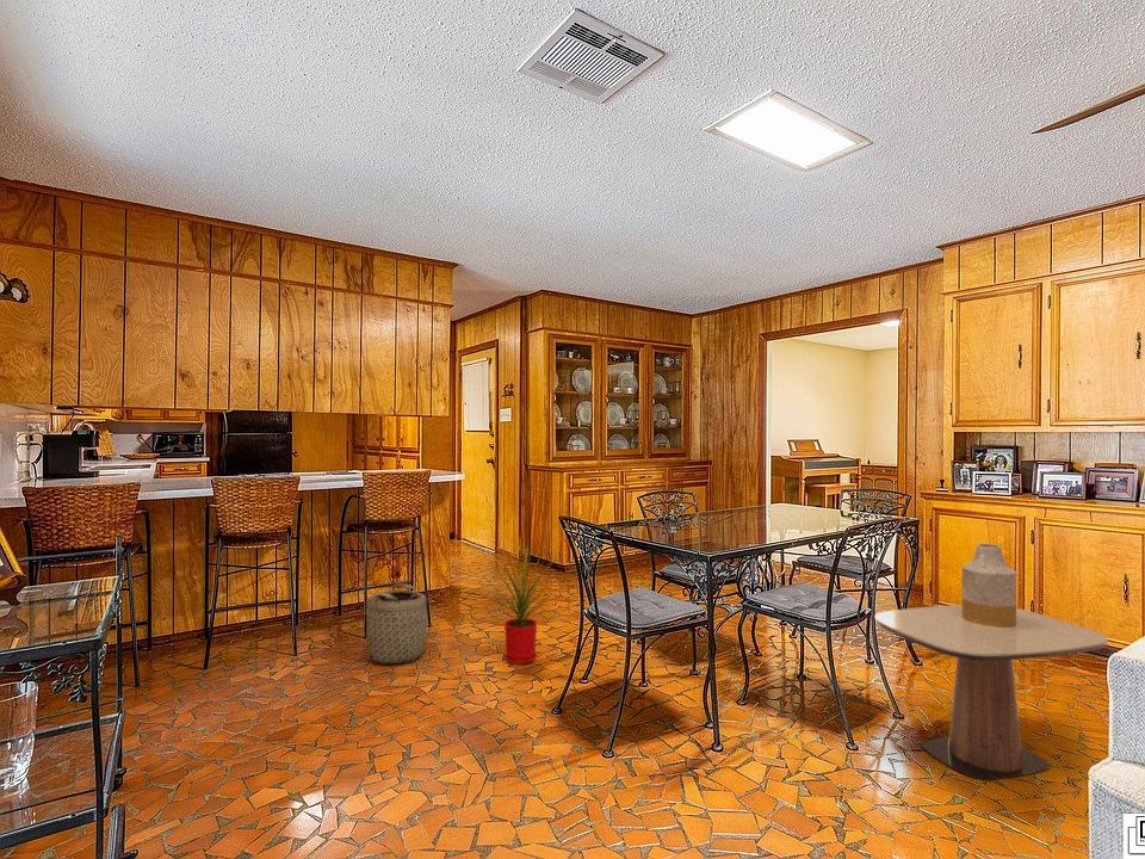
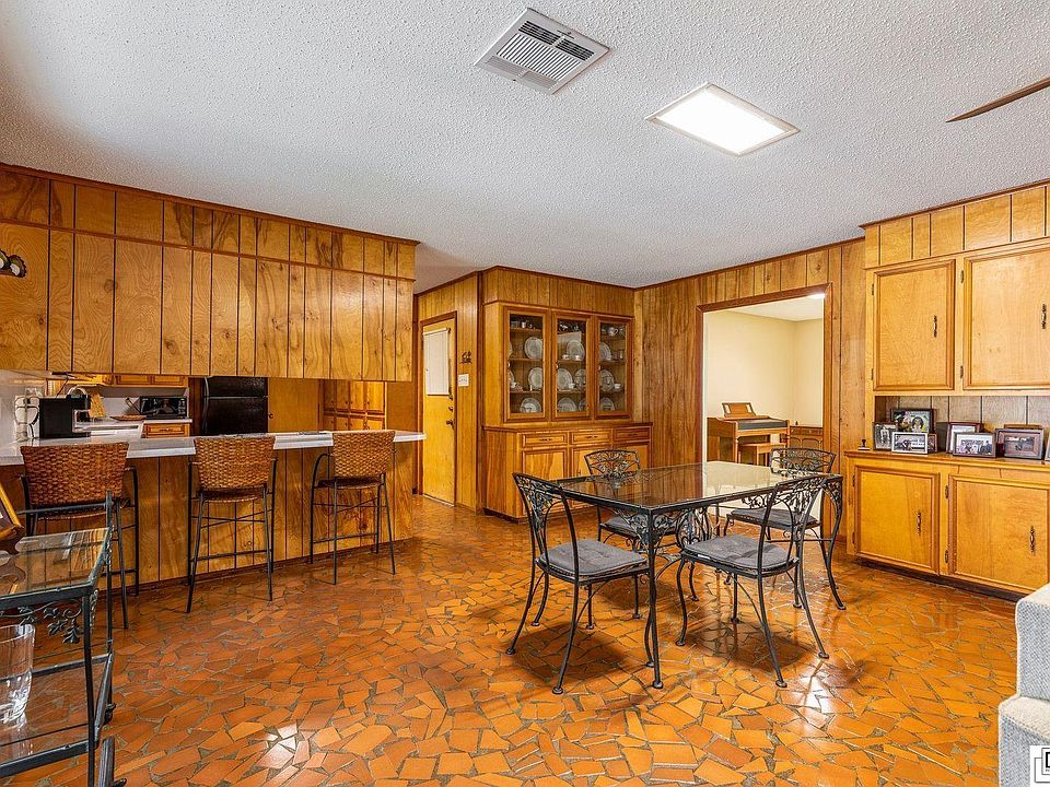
- side table [874,604,1109,780]
- house plant [477,538,565,666]
- vase [961,543,1017,628]
- basket [359,582,439,666]
